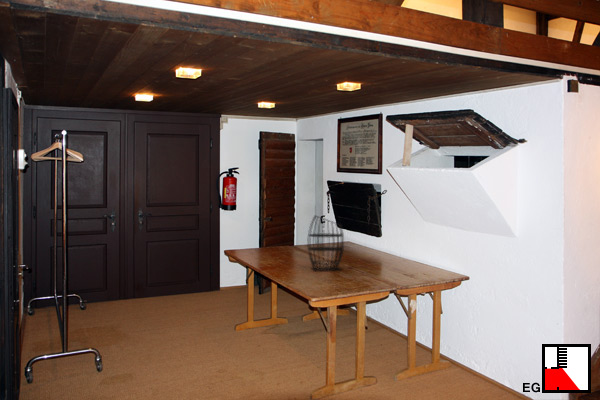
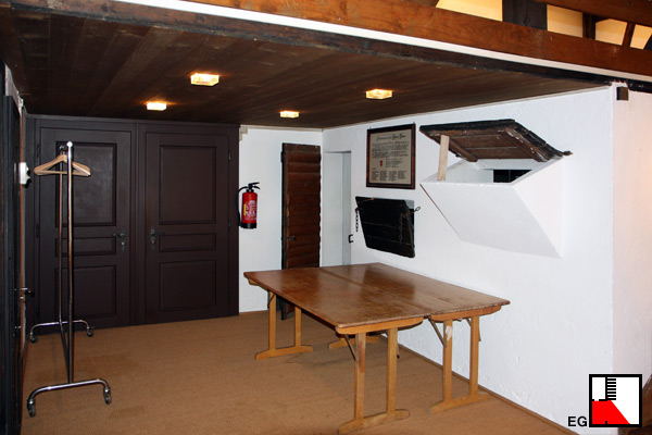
- decorative basket [306,214,345,272]
